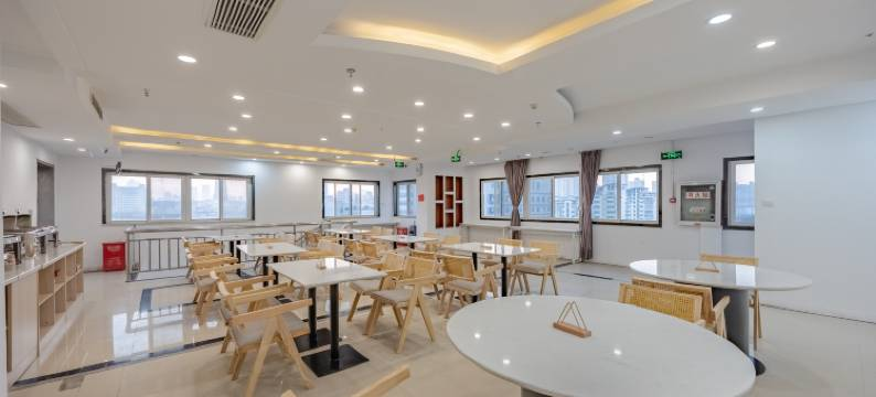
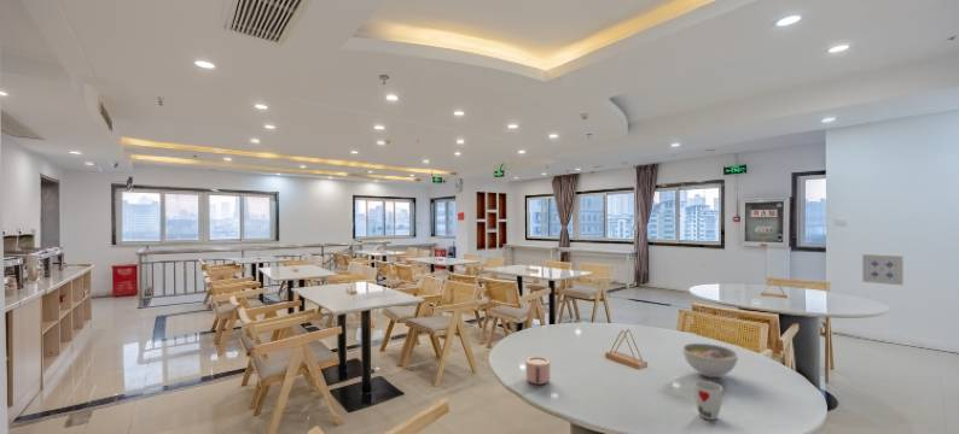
+ mug [525,356,551,386]
+ bowl [681,342,739,379]
+ wall art [861,253,905,287]
+ cup [693,380,723,421]
